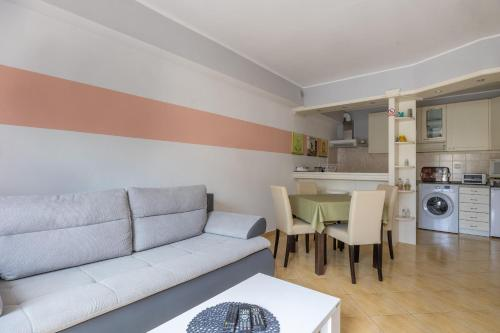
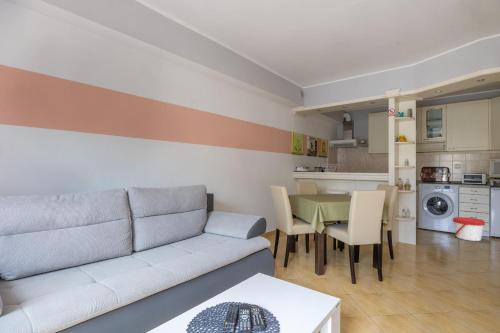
+ bucket [452,216,486,242]
